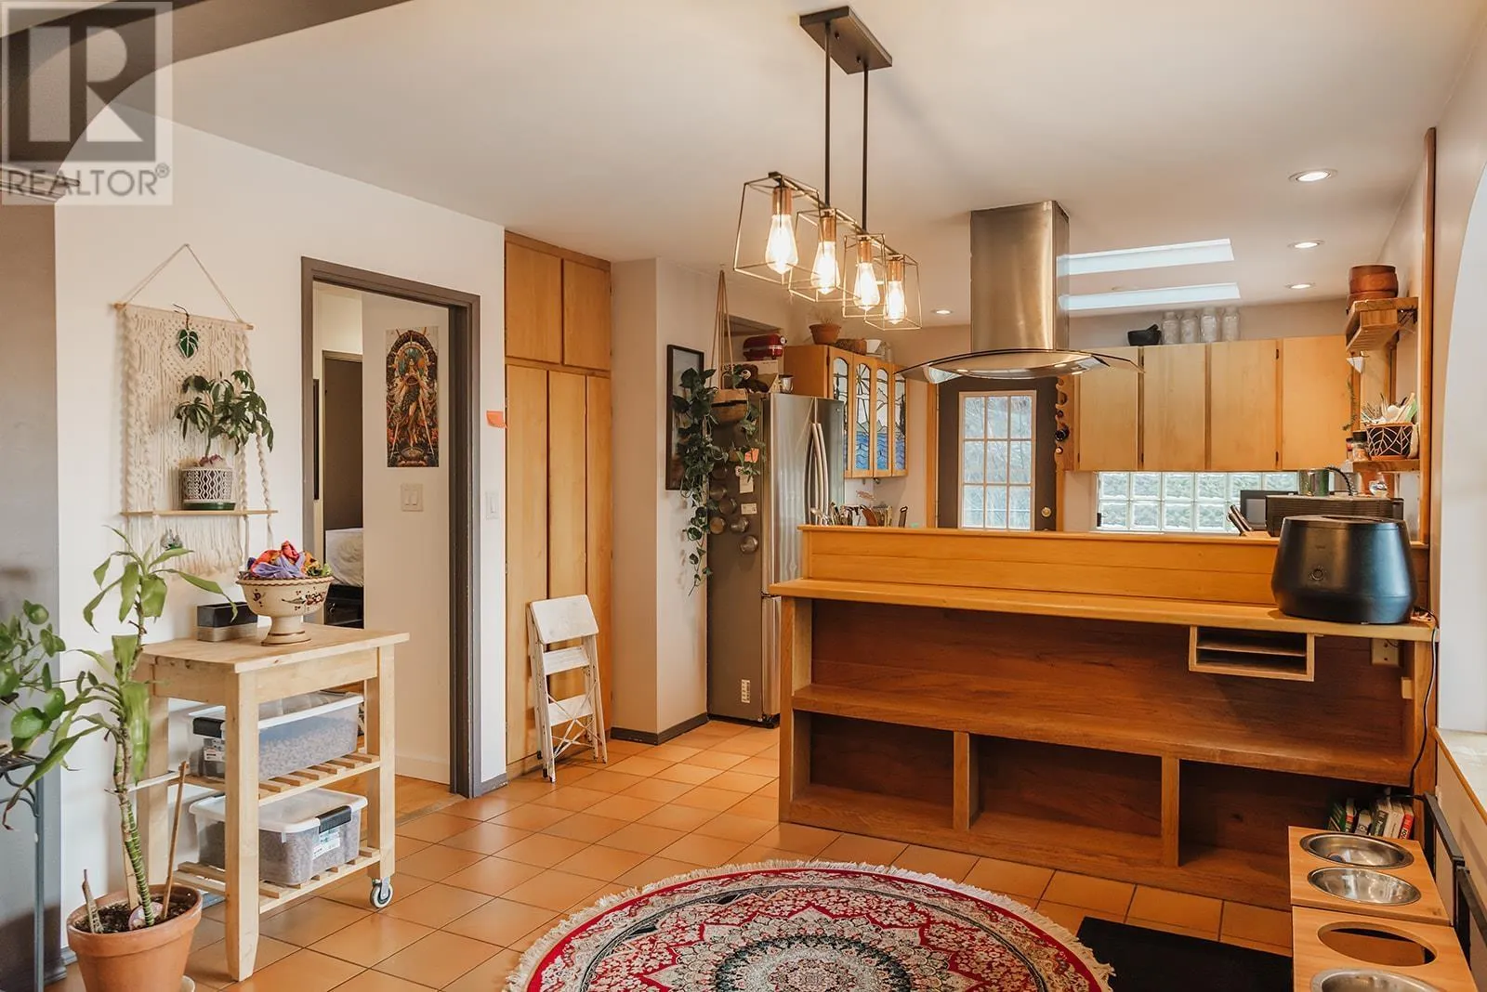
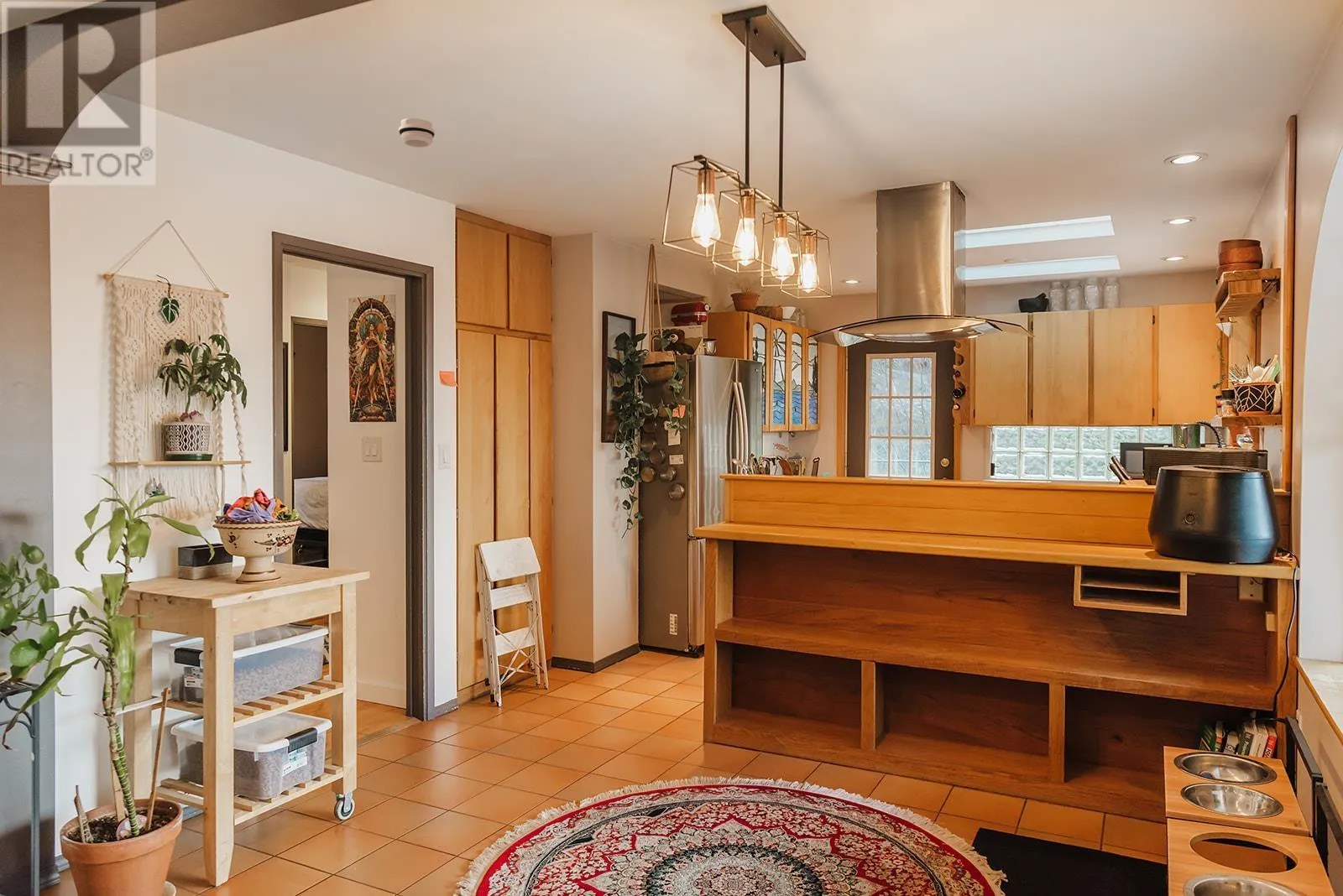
+ smoke detector [398,117,436,148]
